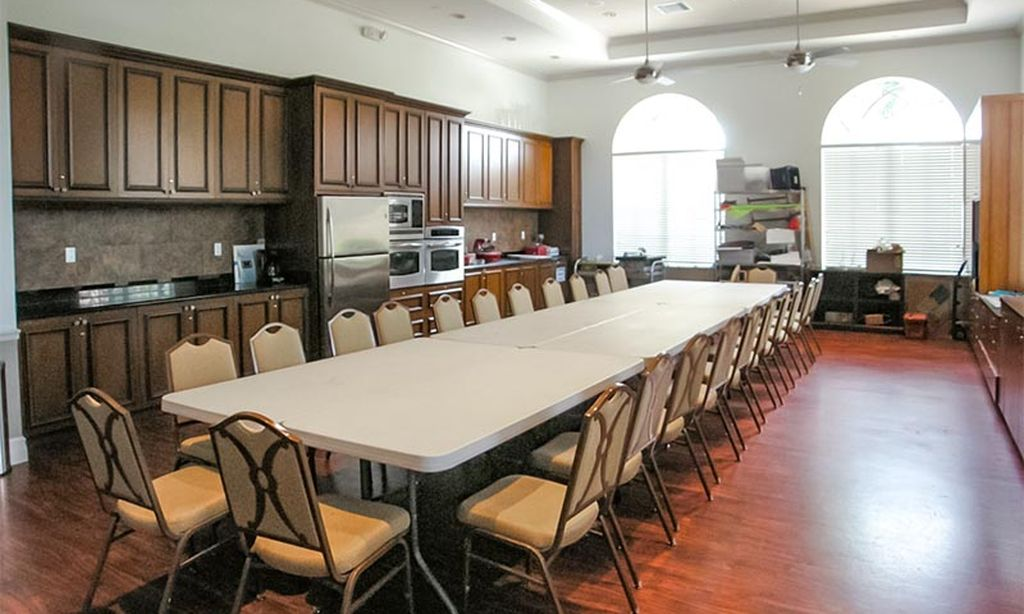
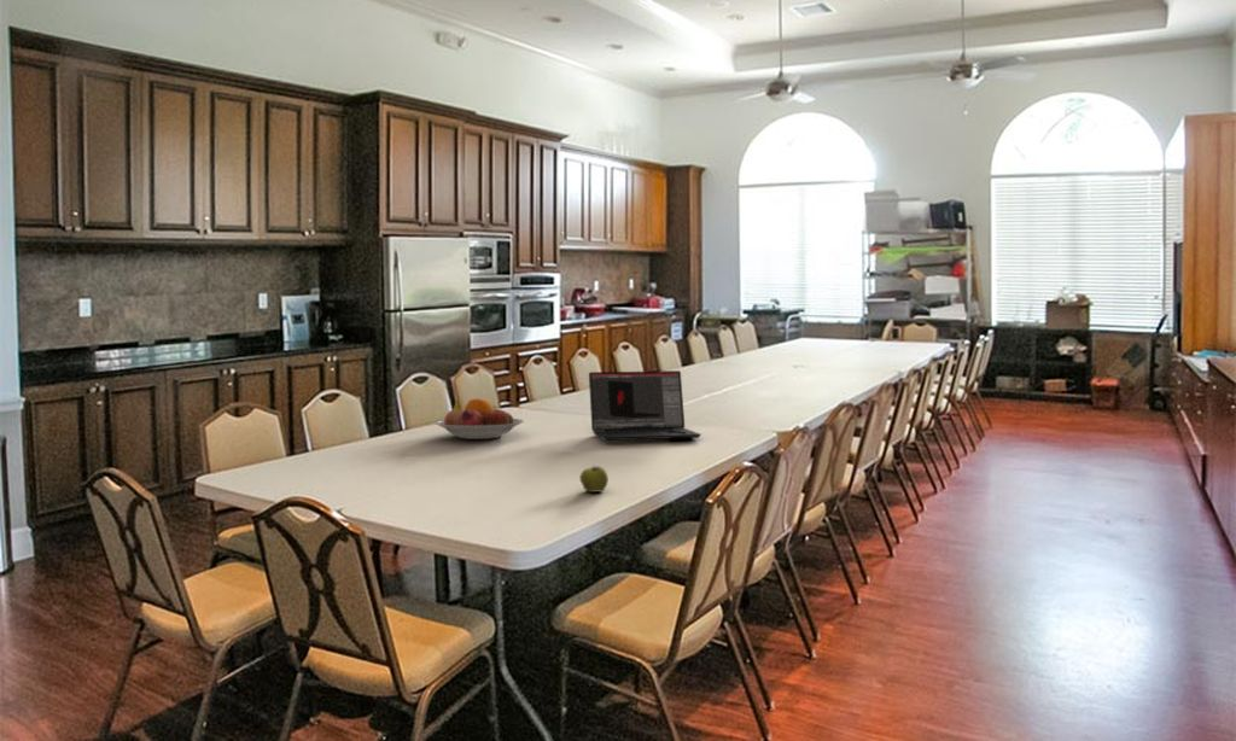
+ laptop [588,369,702,442]
+ fruit bowl [433,397,525,440]
+ apple [579,465,610,494]
